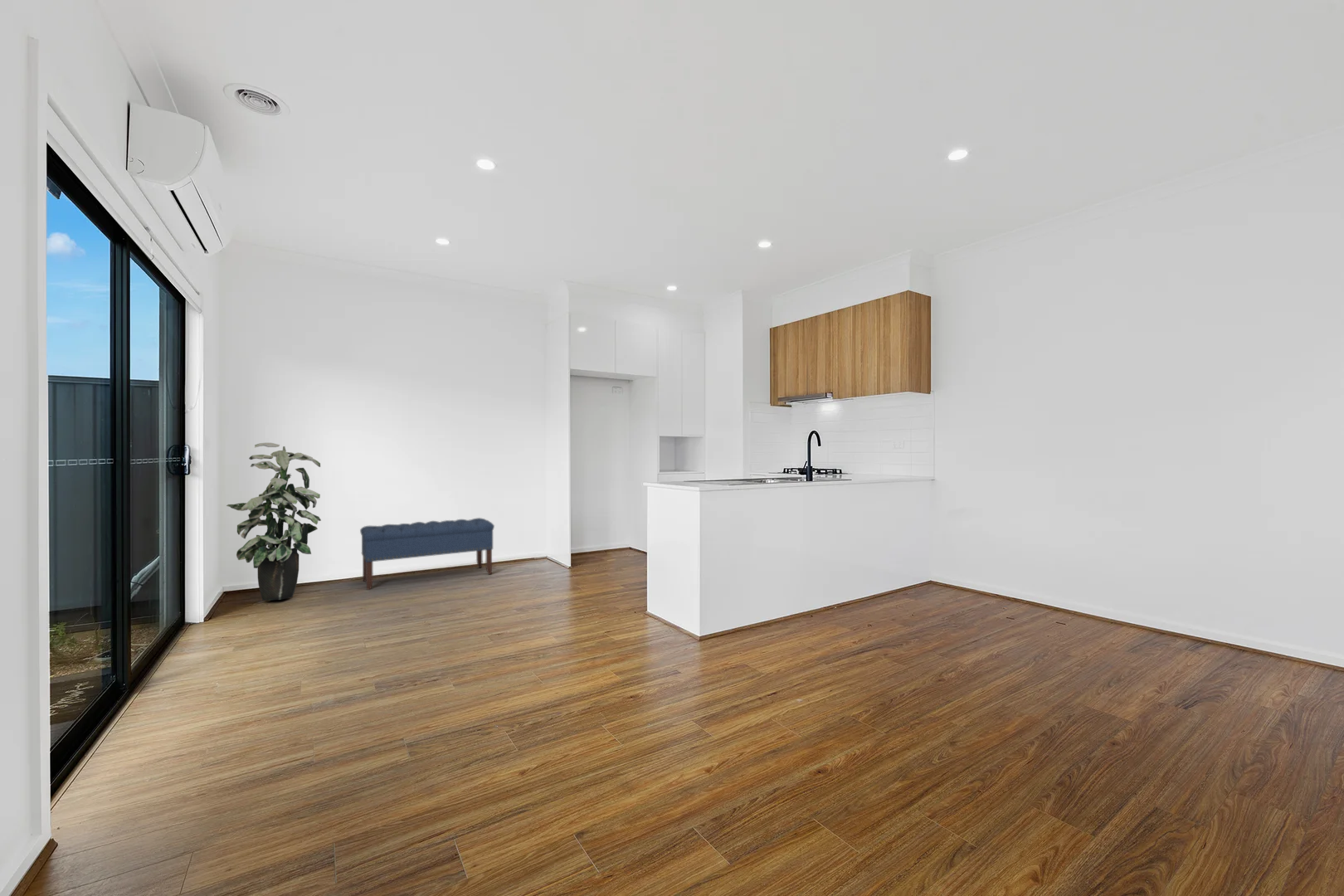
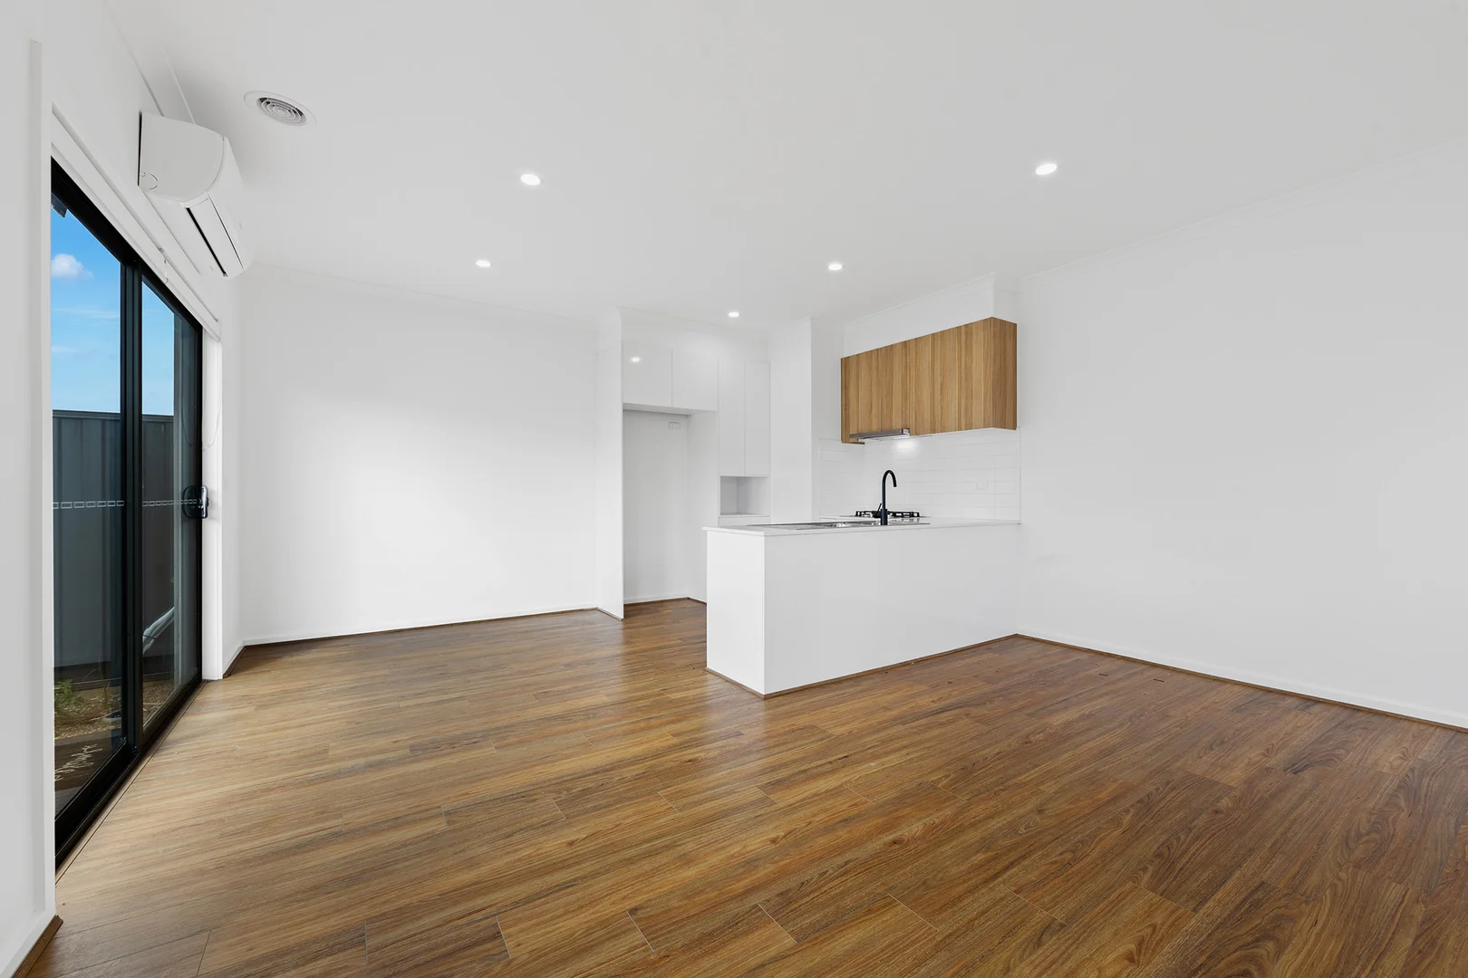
- indoor plant [226,442,322,601]
- bench [359,517,495,591]
